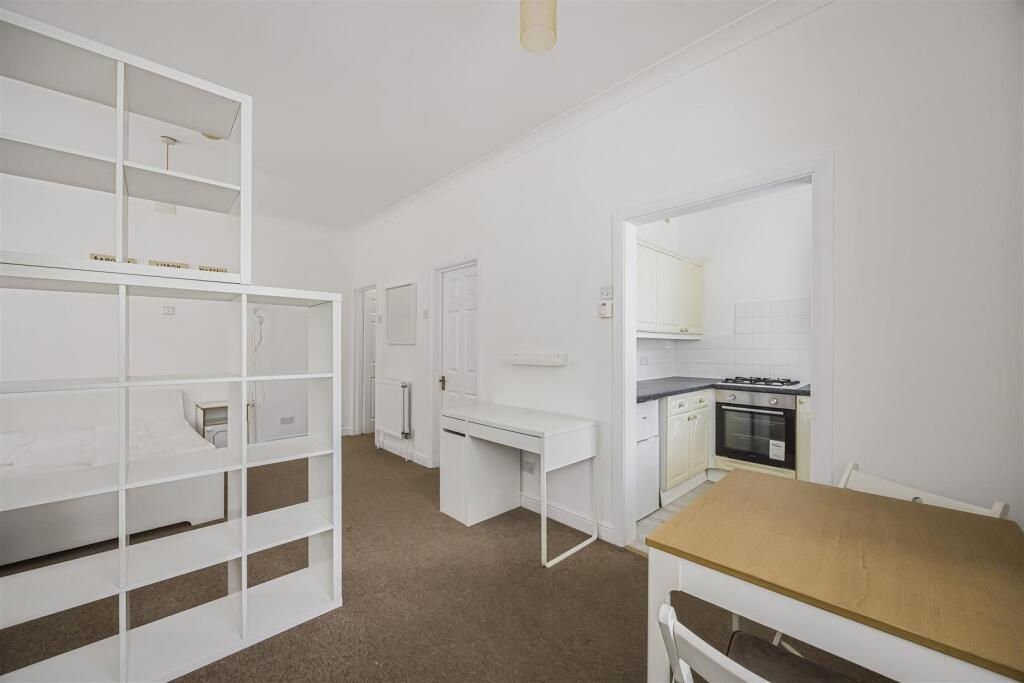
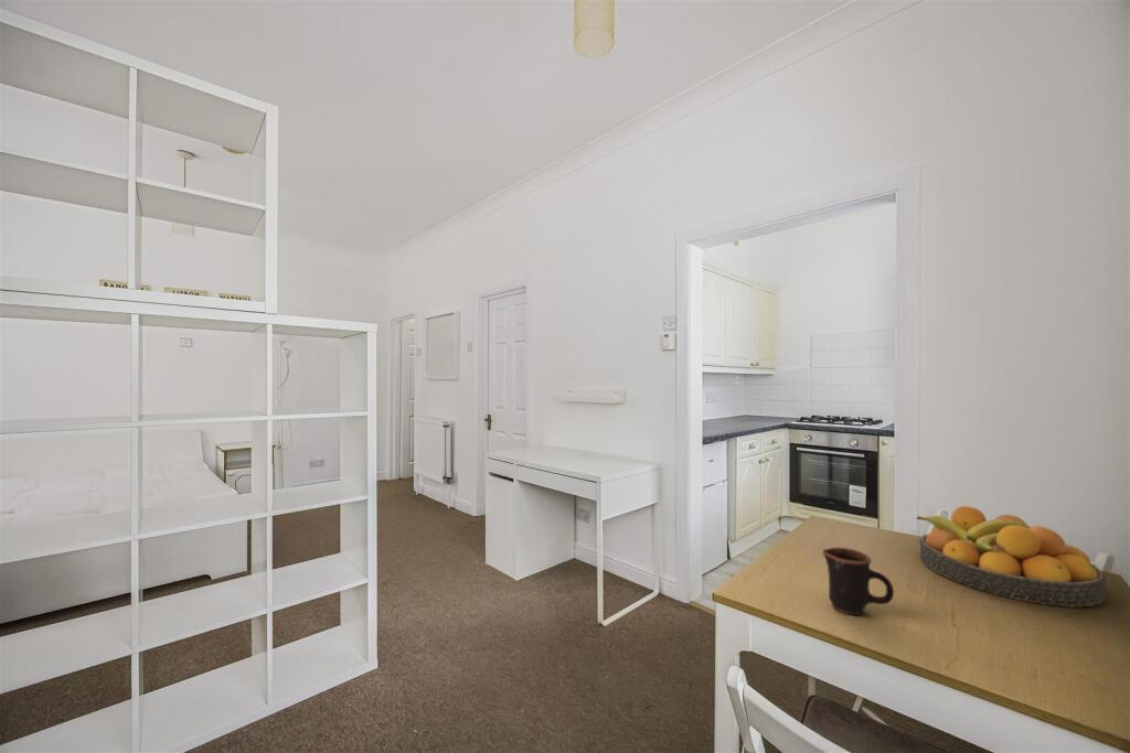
+ mug [821,547,895,616]
+ fruit bowl [916,505,1107,609]
